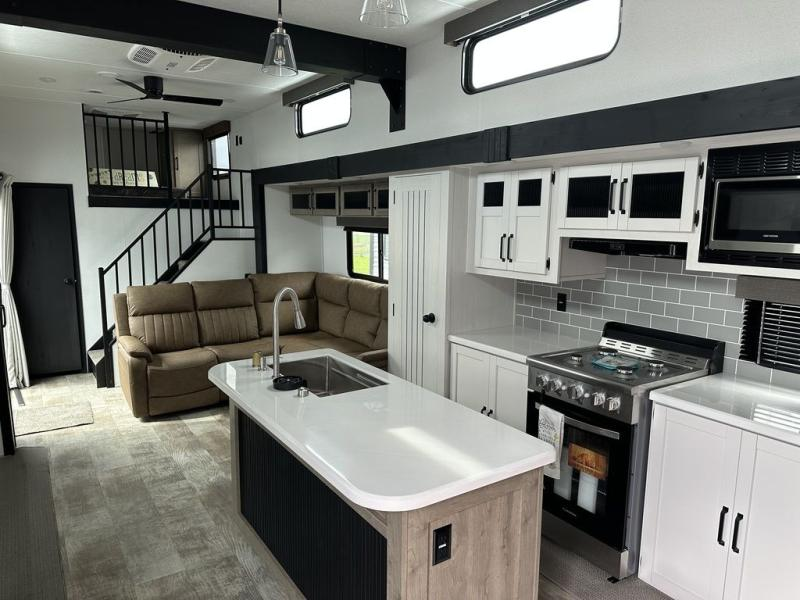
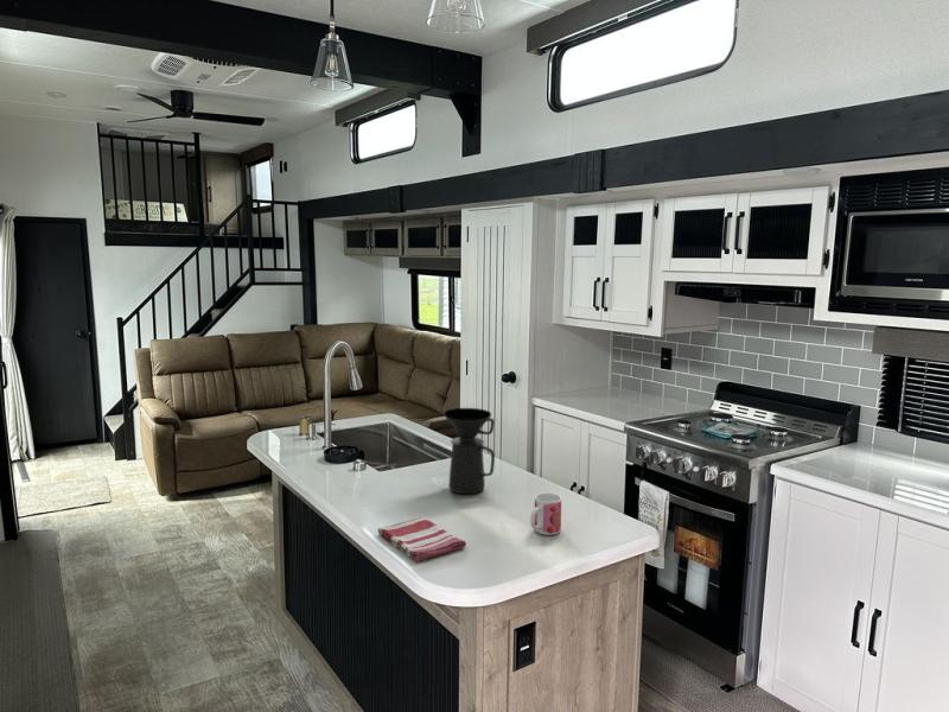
+ dish towel [377,516,467,562]
+ coffee maker [442,407,496,495]
+ mug [529,491,562,536]
